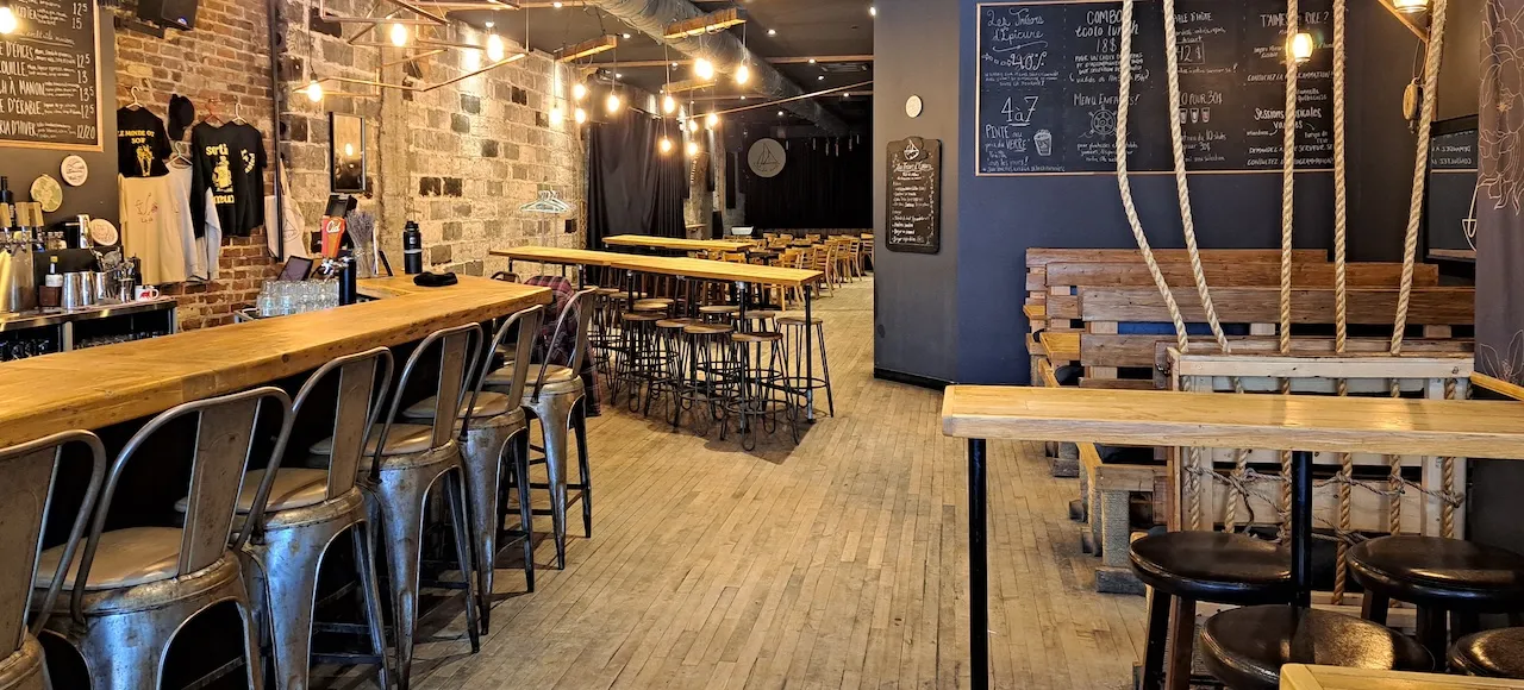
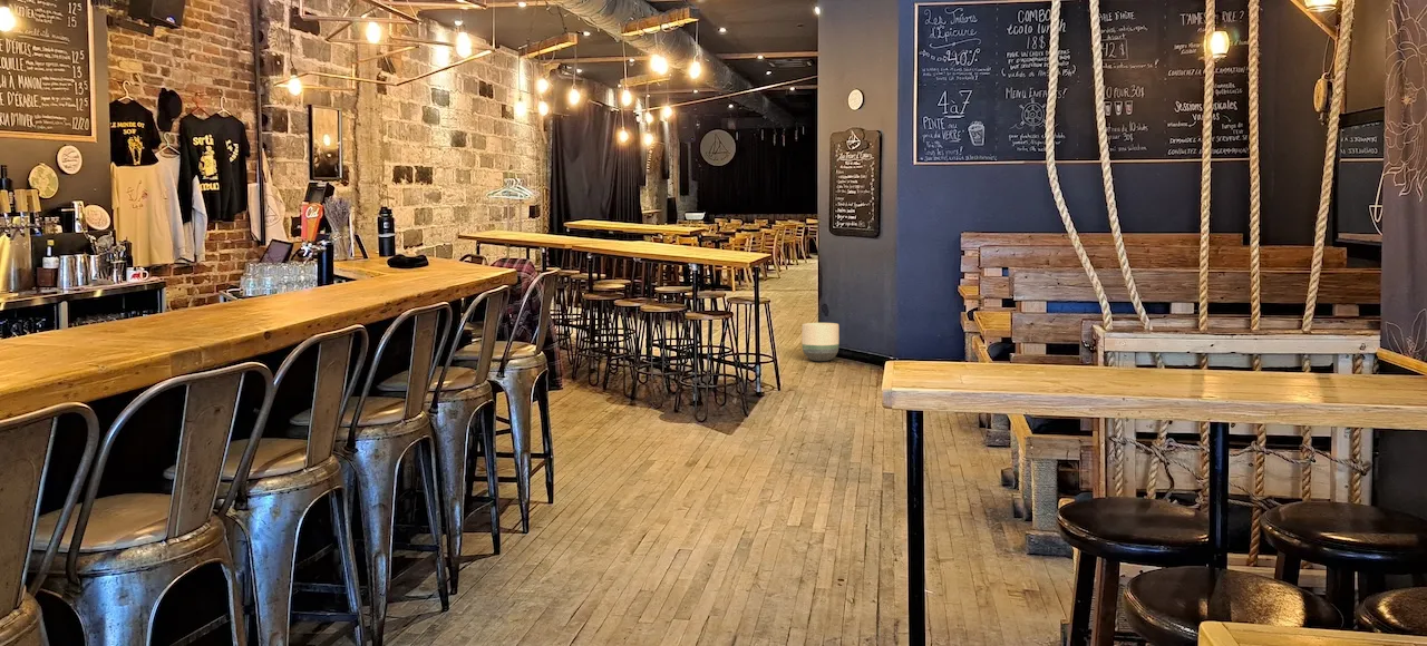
+ planter [800,322,841,362]
